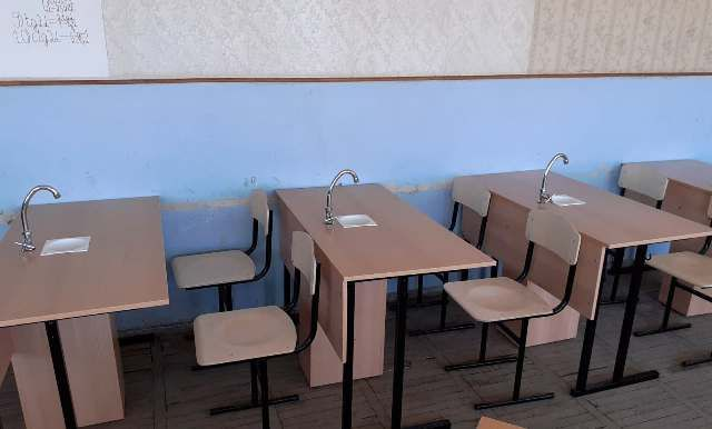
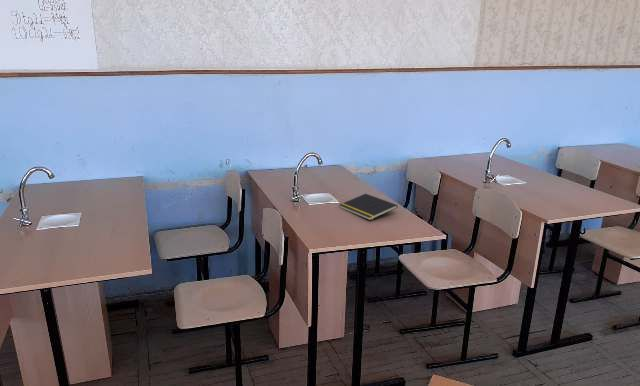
+ notepad [339,193,399,221]
